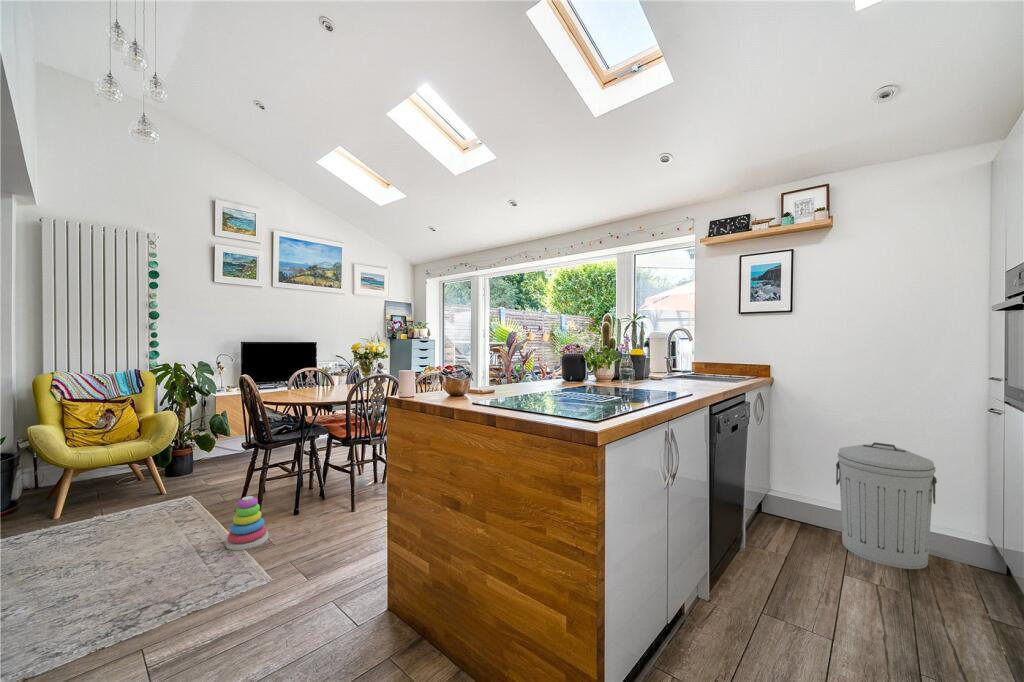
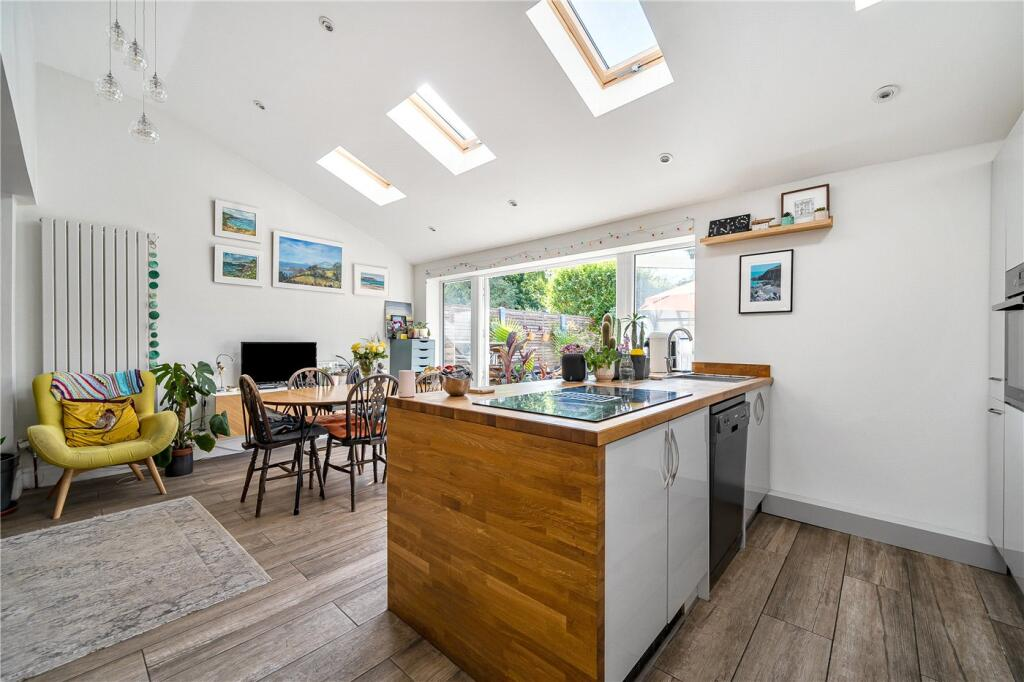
- stacking toy [225,495,269,551]
- trash can [835,441,938,570]
